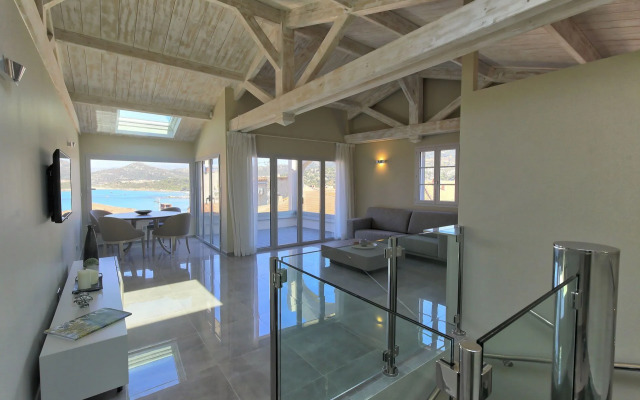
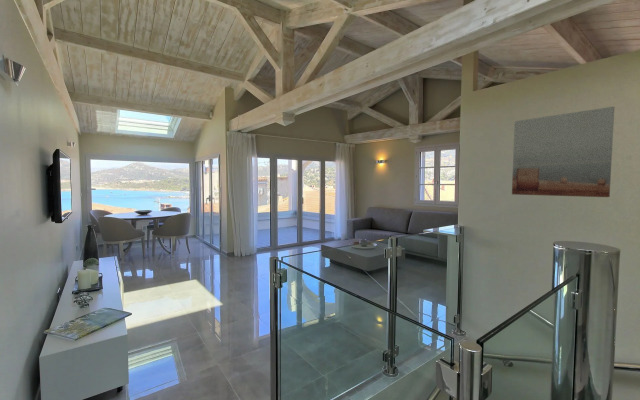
+ wall art [511,106,616,198]
